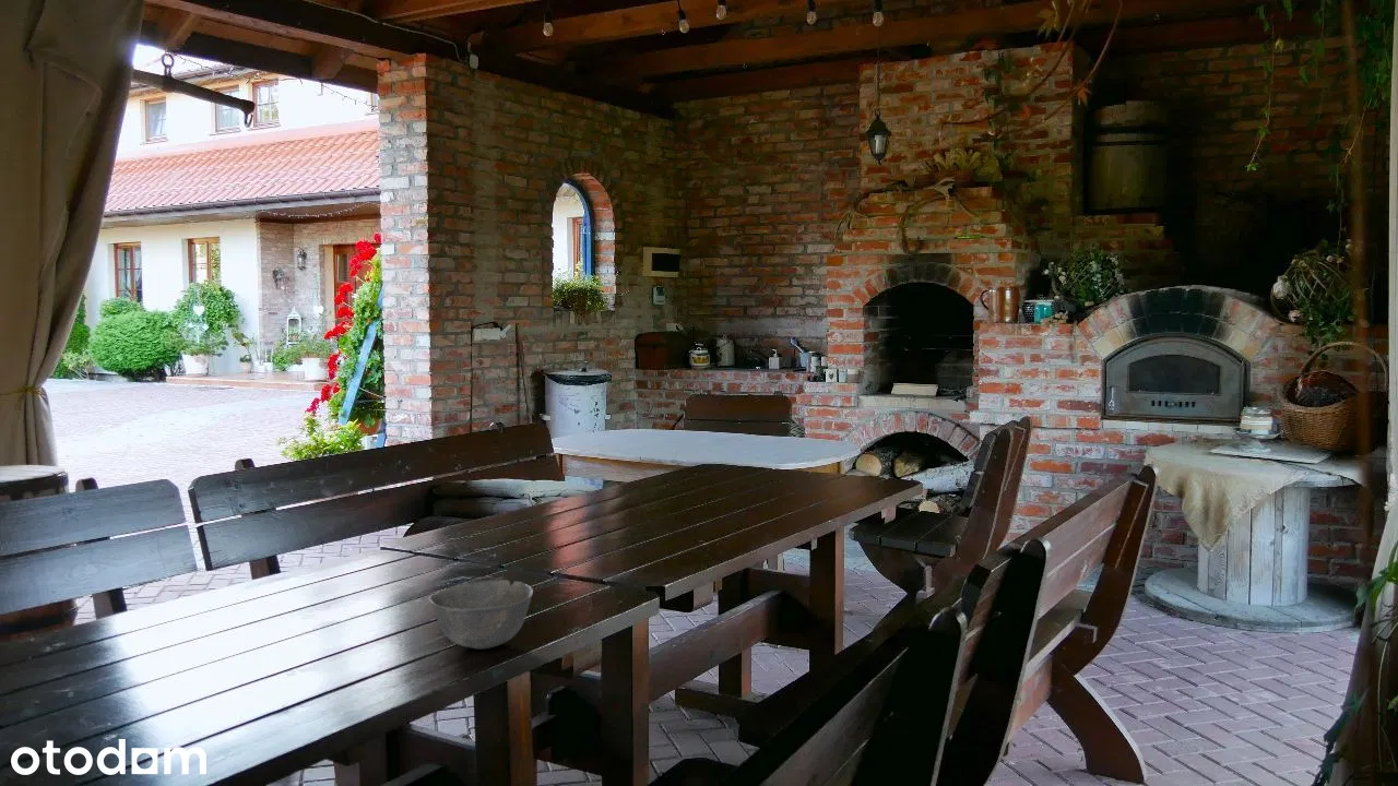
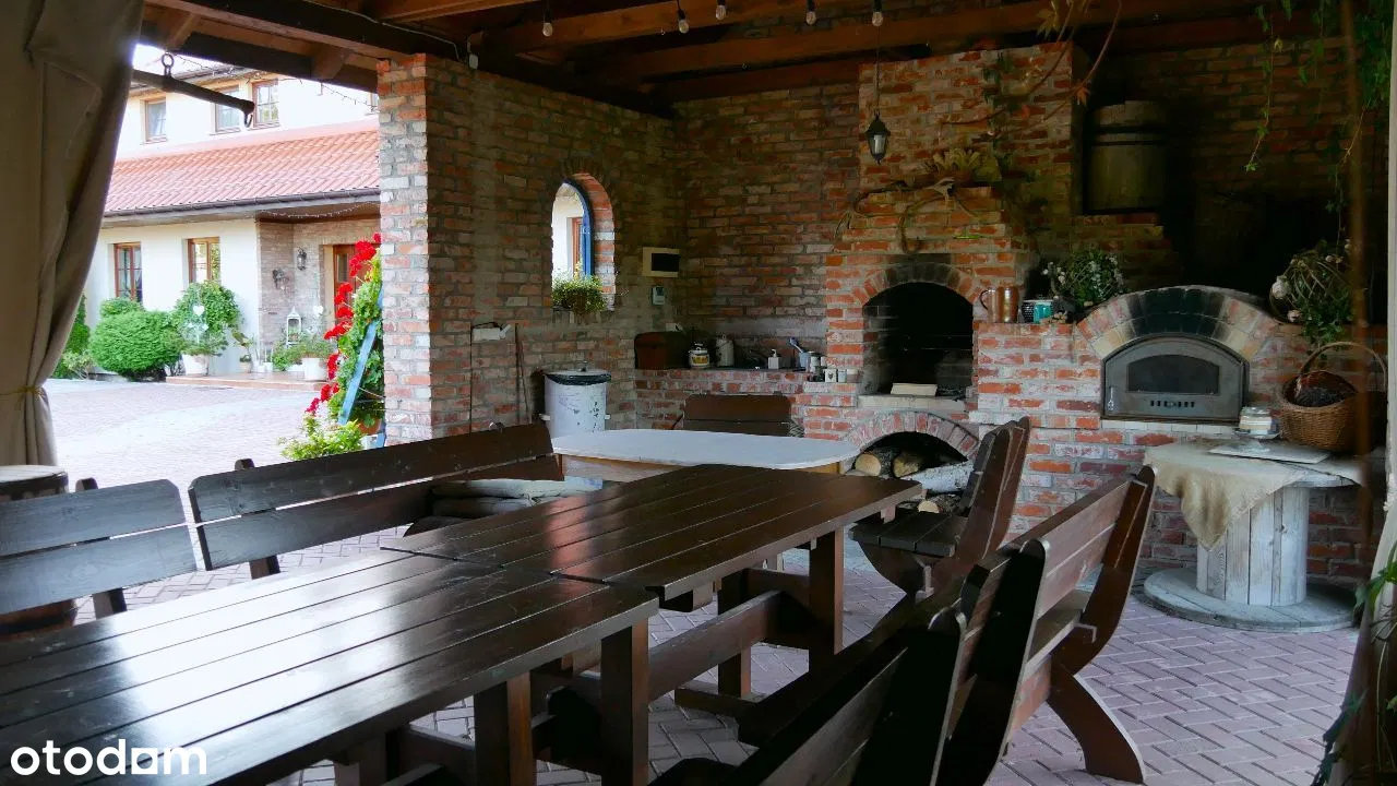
- bowl [428,579,534,650]
